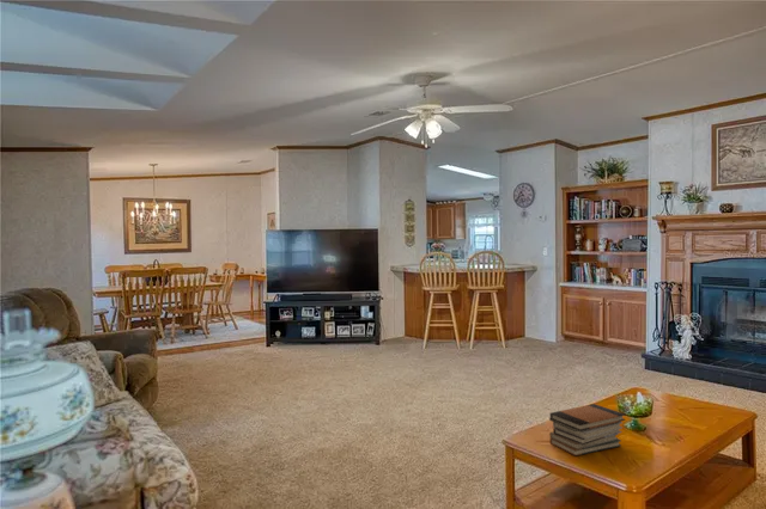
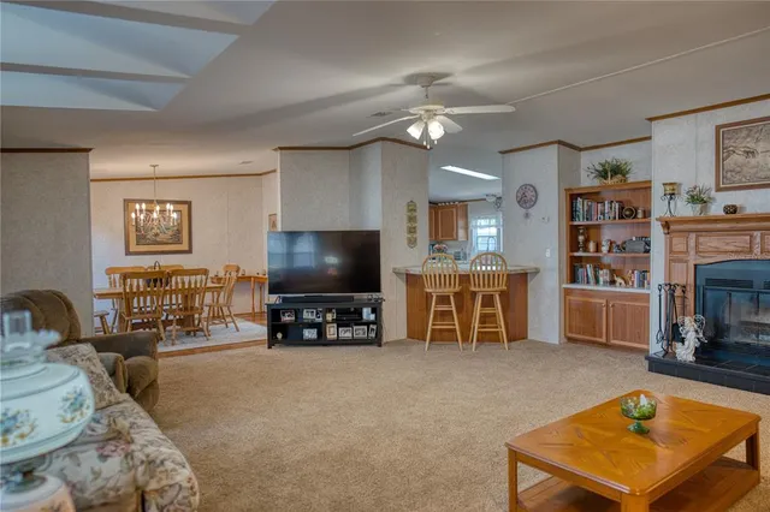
- book stack [548,403,627,456]
